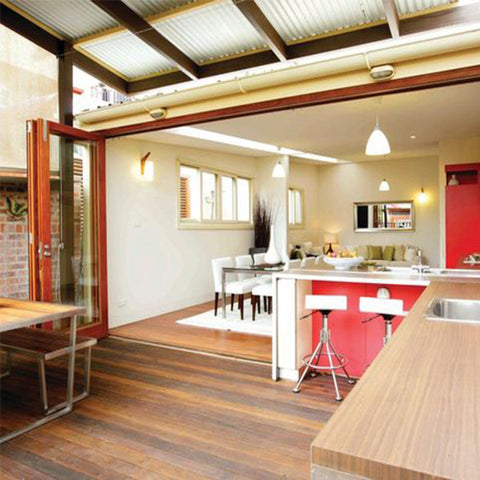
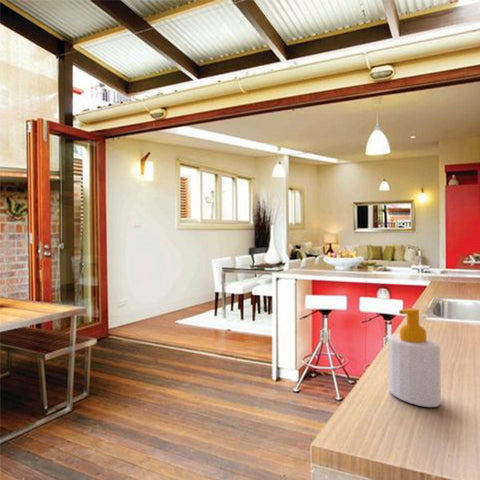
+ soap bottle [388,307,442,408]
